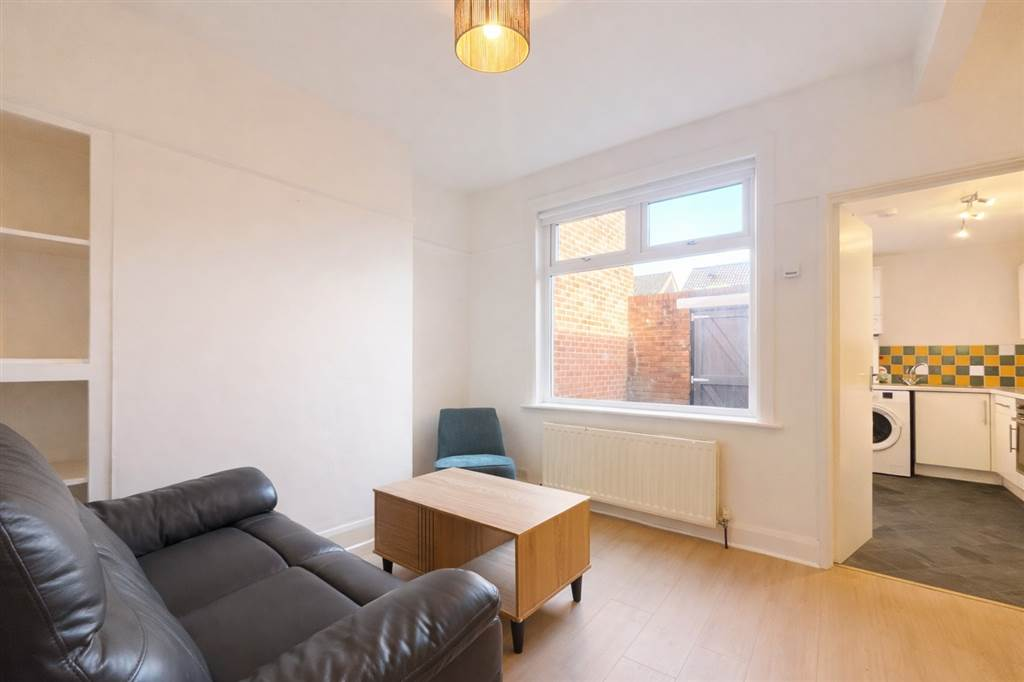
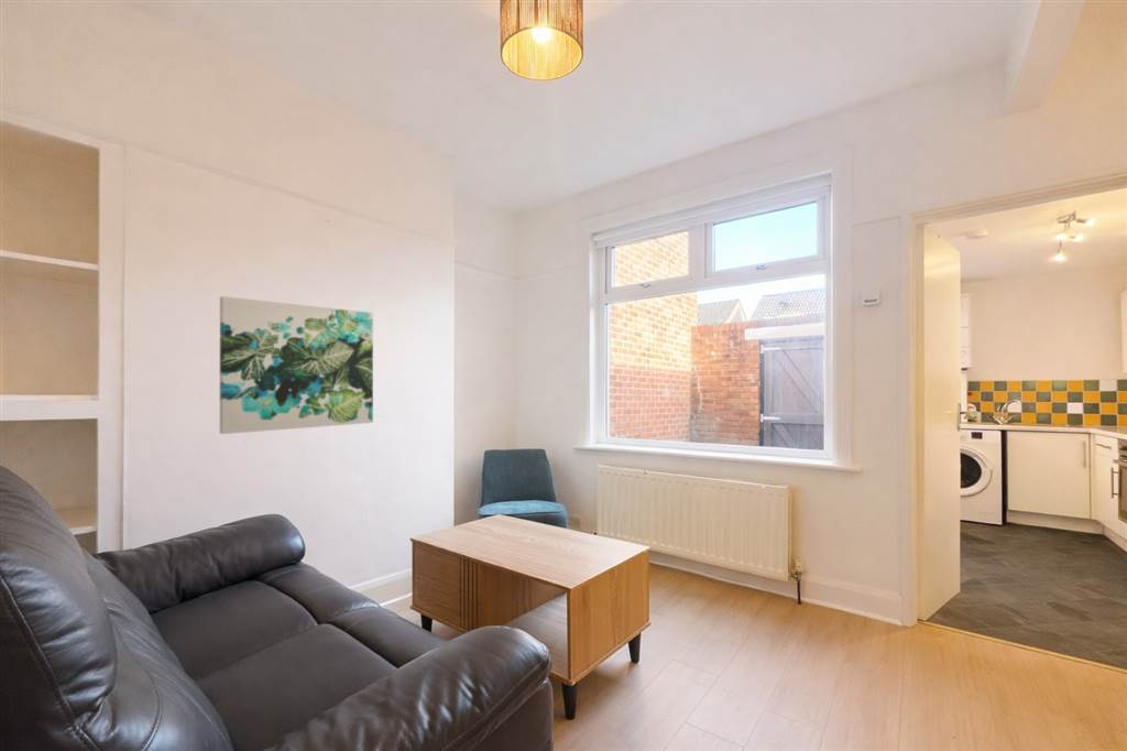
+ wall art [219,295,374,435]
